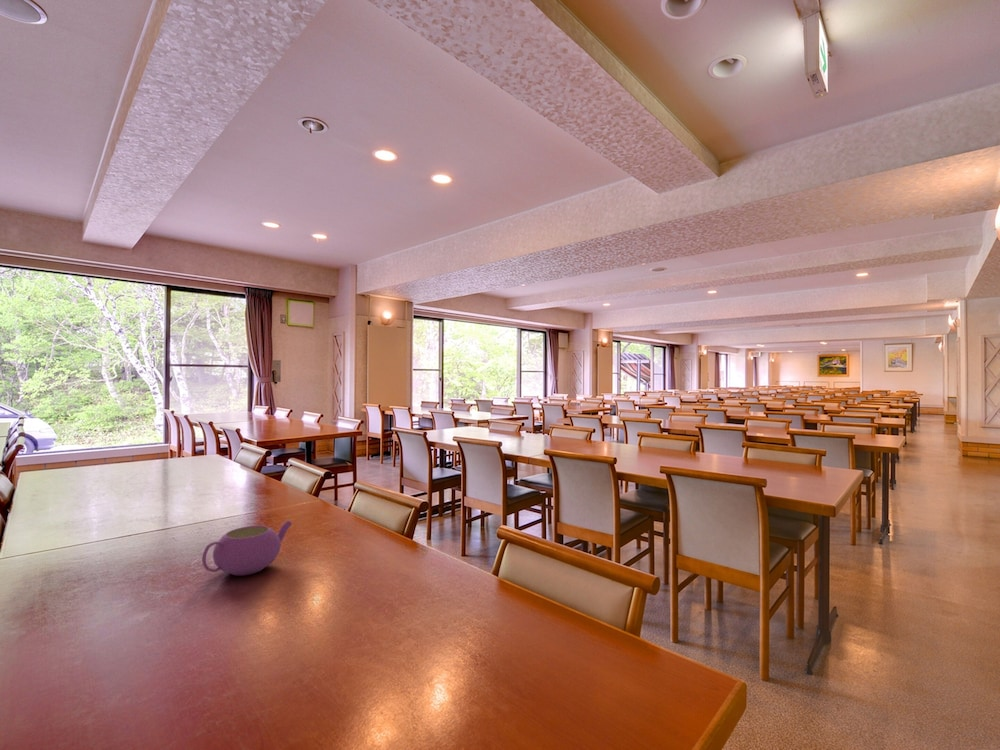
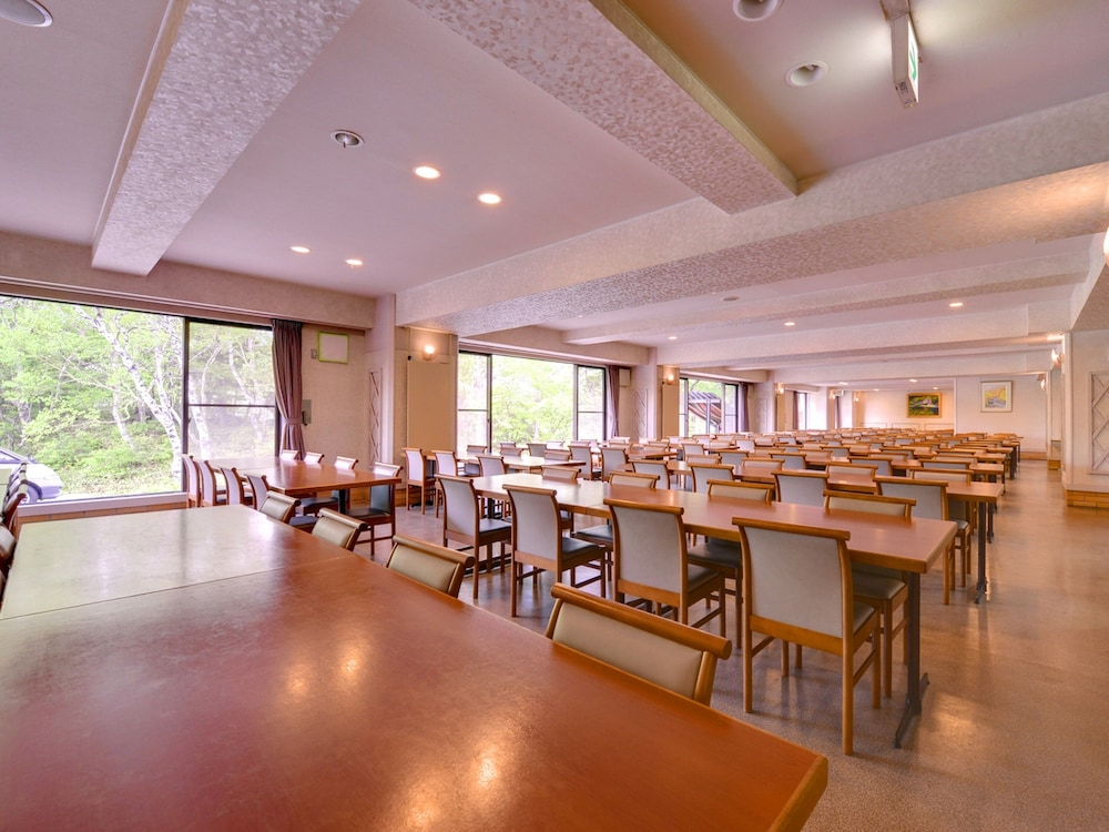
- teapot [201,520,293,576]
